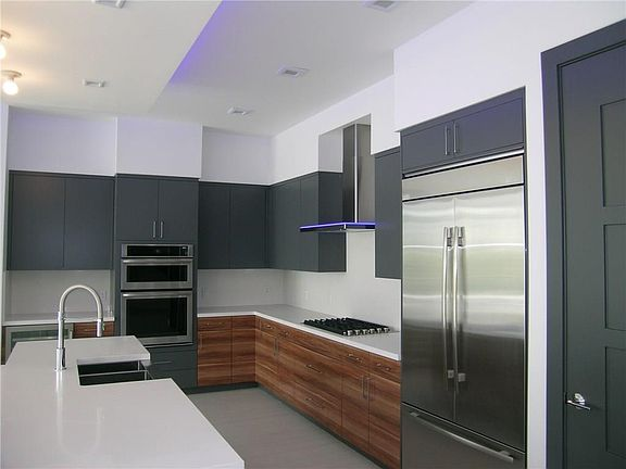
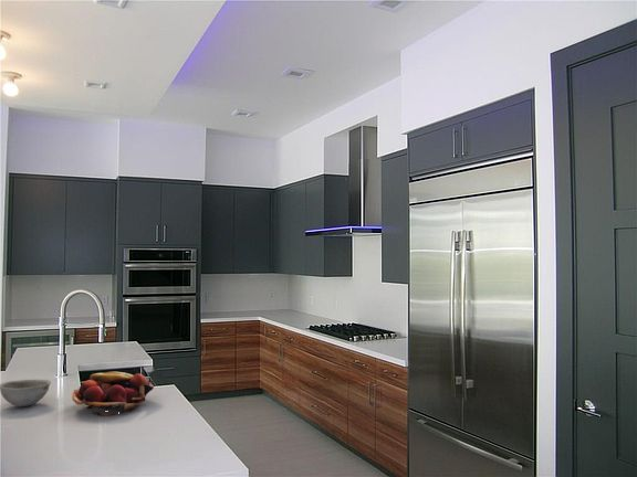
+ bowl [0,379,52,407]
+ fruit basket [71,371,155,417]
